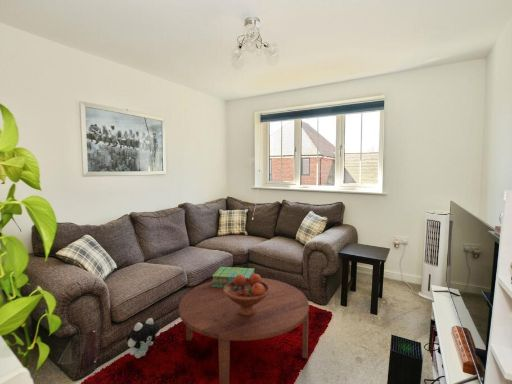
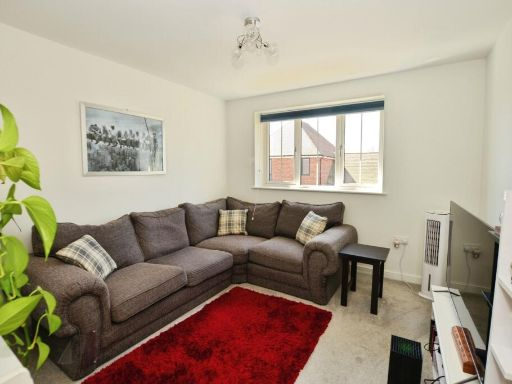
- coffee table [178,277,310,384]
- fruit bowl [223,273,270,316]
- stack of books [210,266,256,288]
- plush toy [125,317,160,359]
